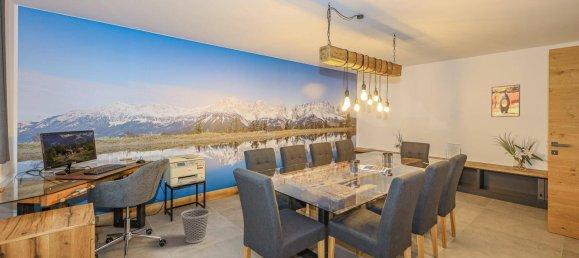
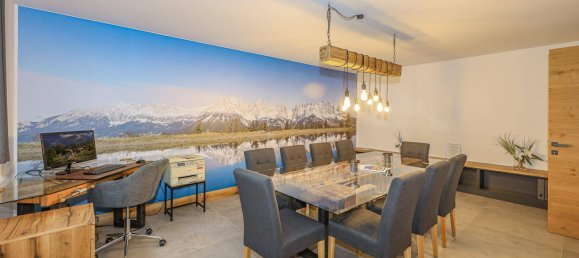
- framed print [490,83,521,118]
- wastebasket [180,207,211,244]
